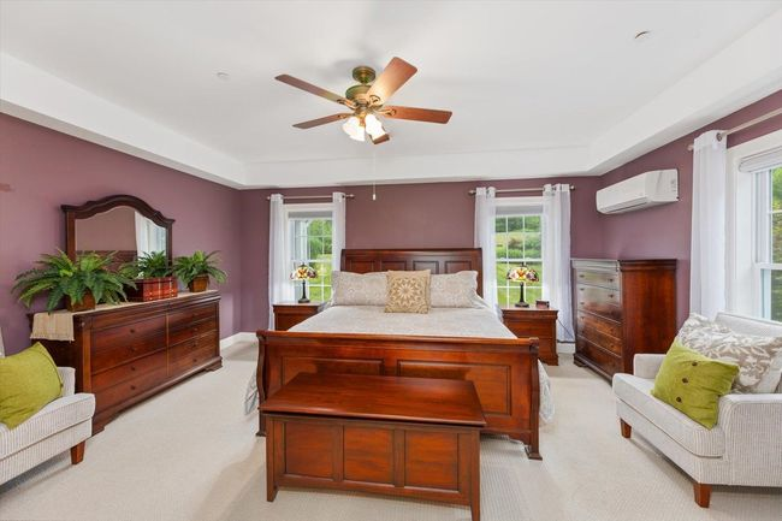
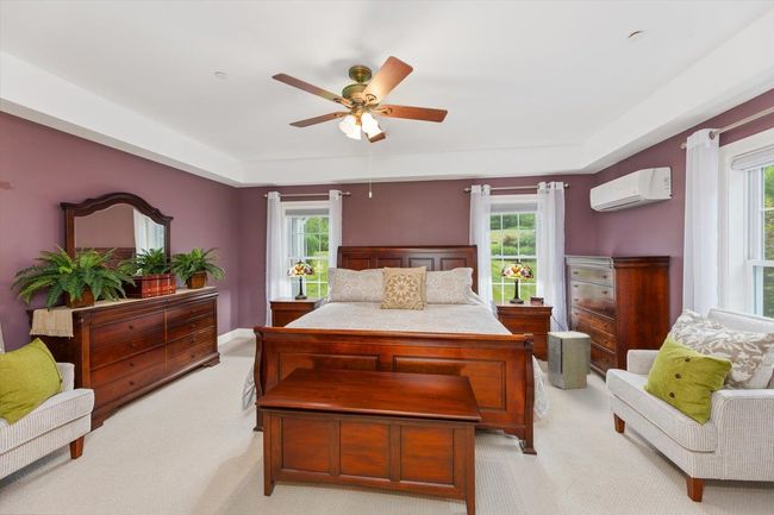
+ air purifier [547,331,592,390]
